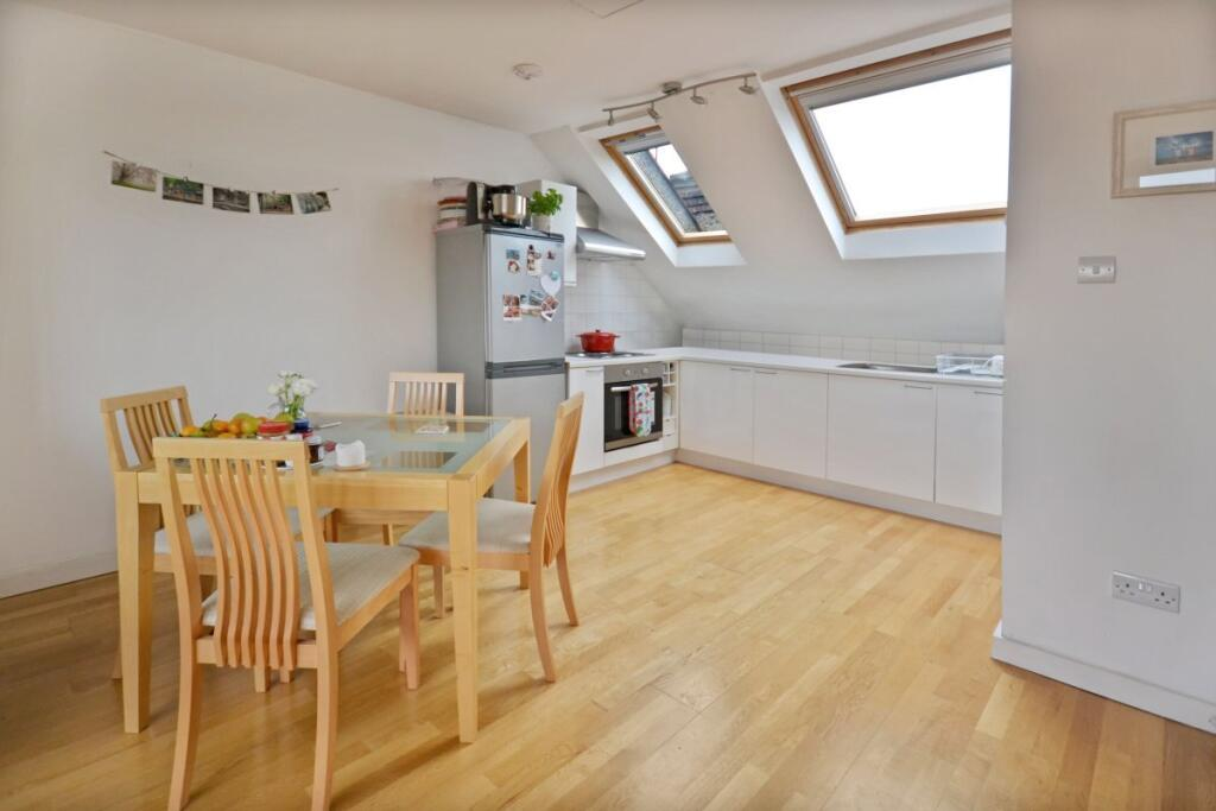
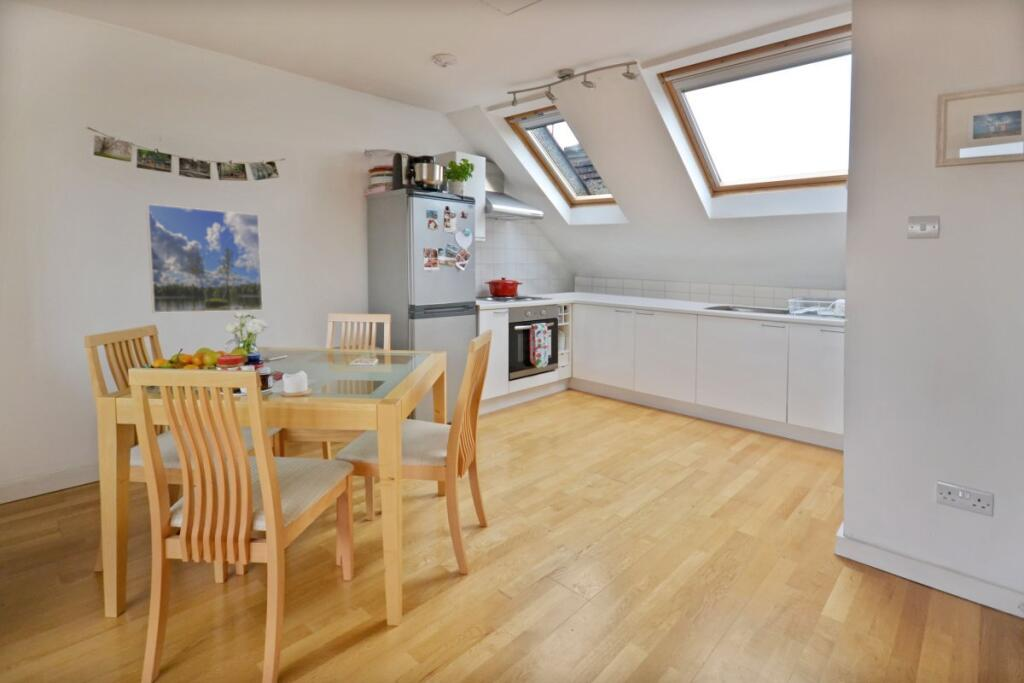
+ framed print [145,203,264,314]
